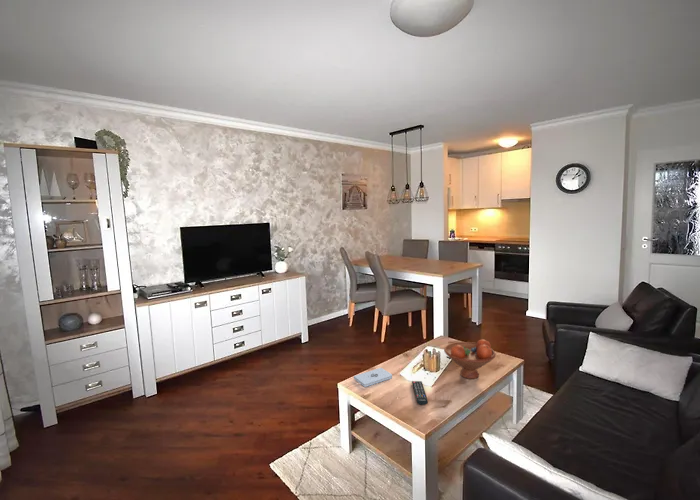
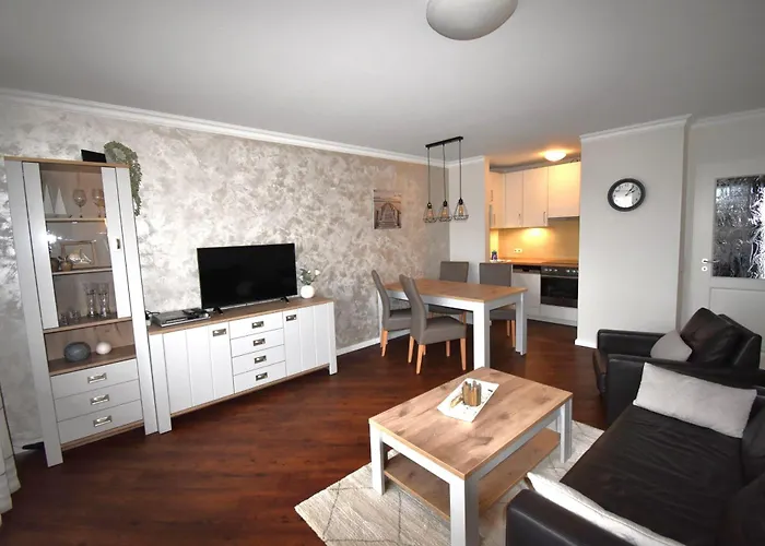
- fruit bowl [443,338,497,380]
- notepad [353,367,393,388]
- remote control [411,380,429,406]
